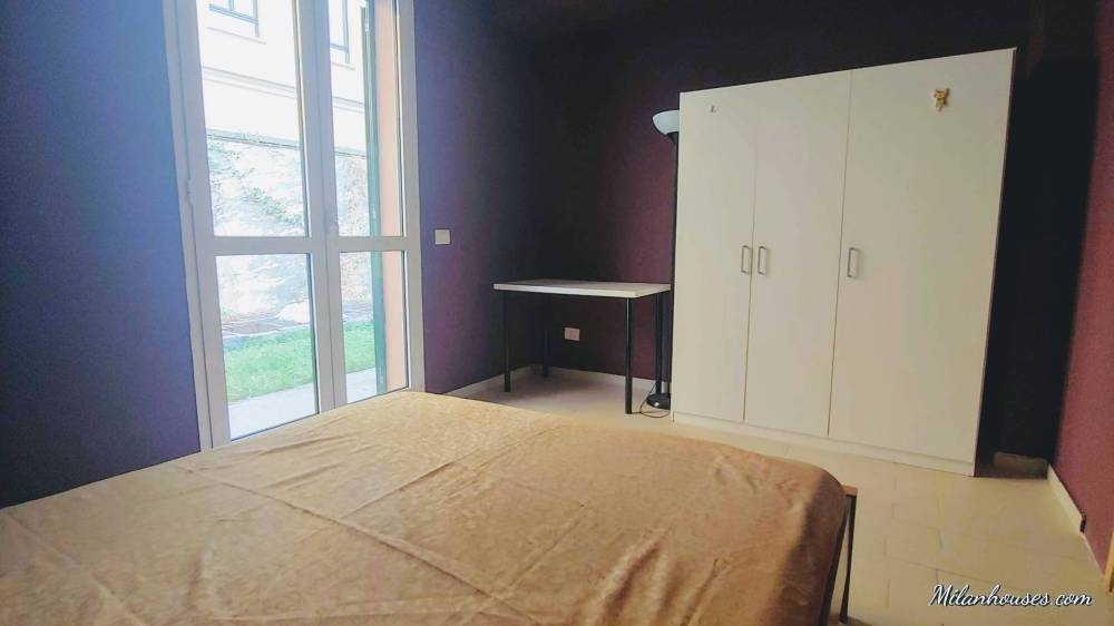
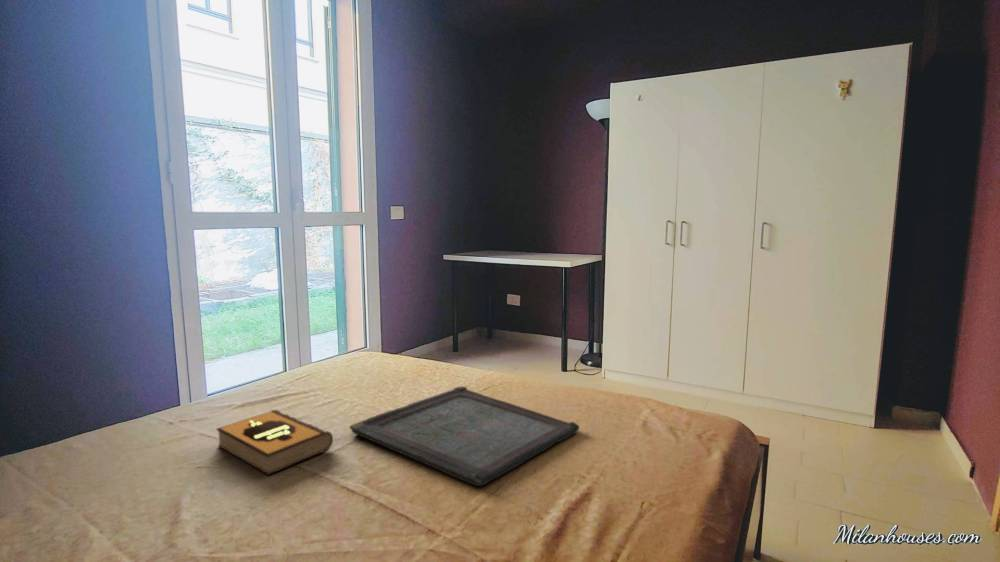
+ serving tray [349,385,580,487]
+ hardback book [215,409,334,476]
